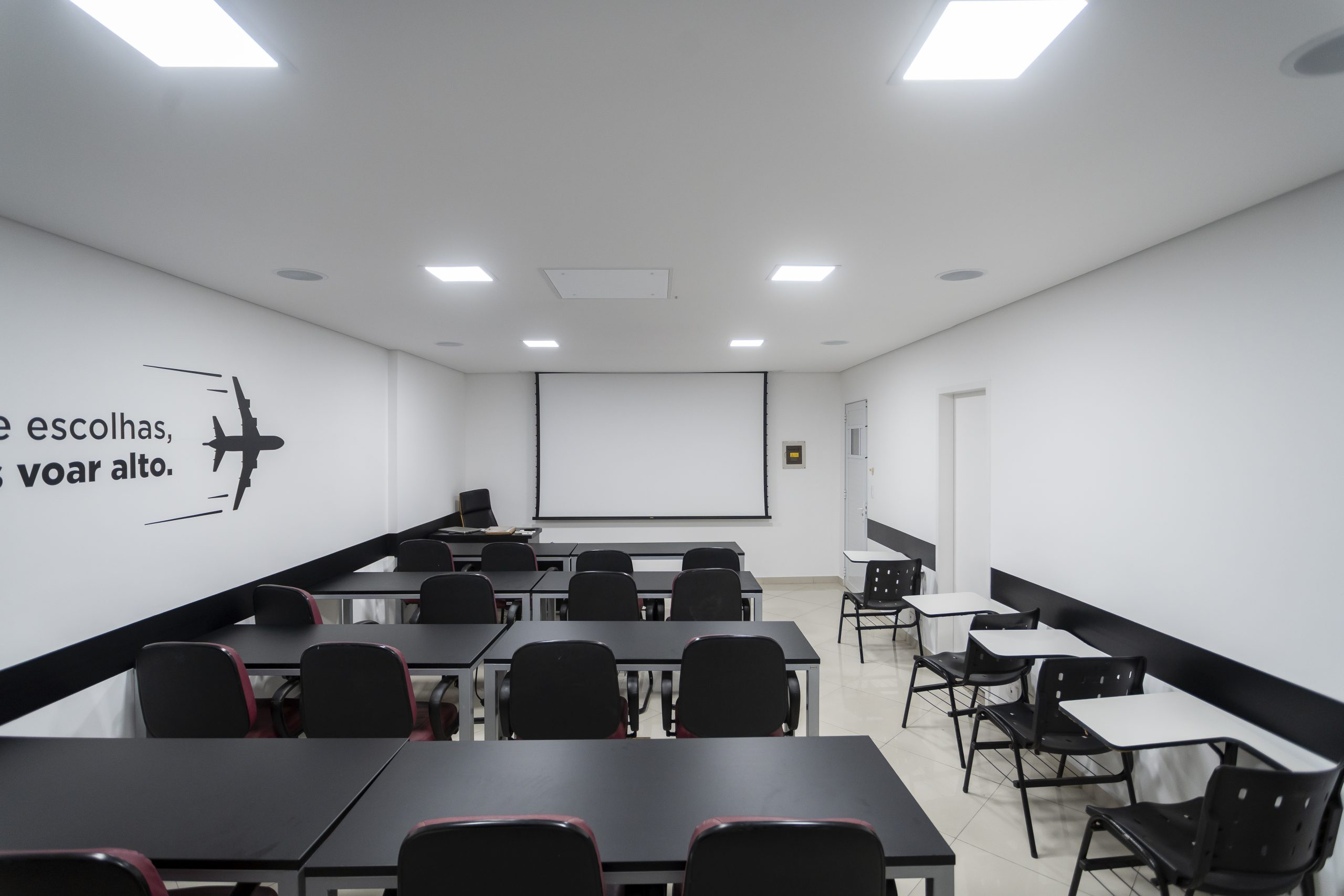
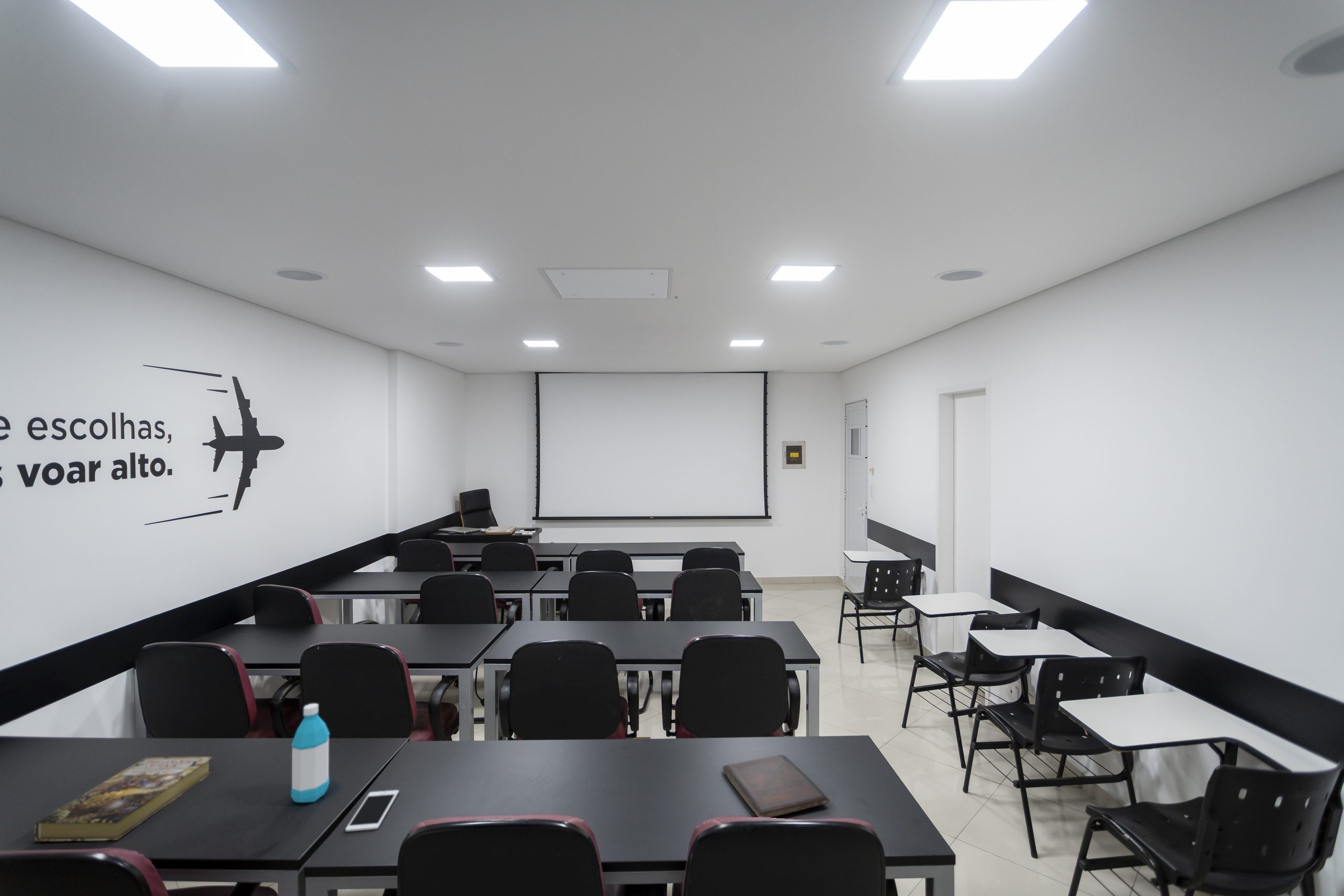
+ cell phone [345,789,400,832]
+ book [34,756,213,841]
+ book [722,754,831,818]
+ water bottle [290,703,330,803]
